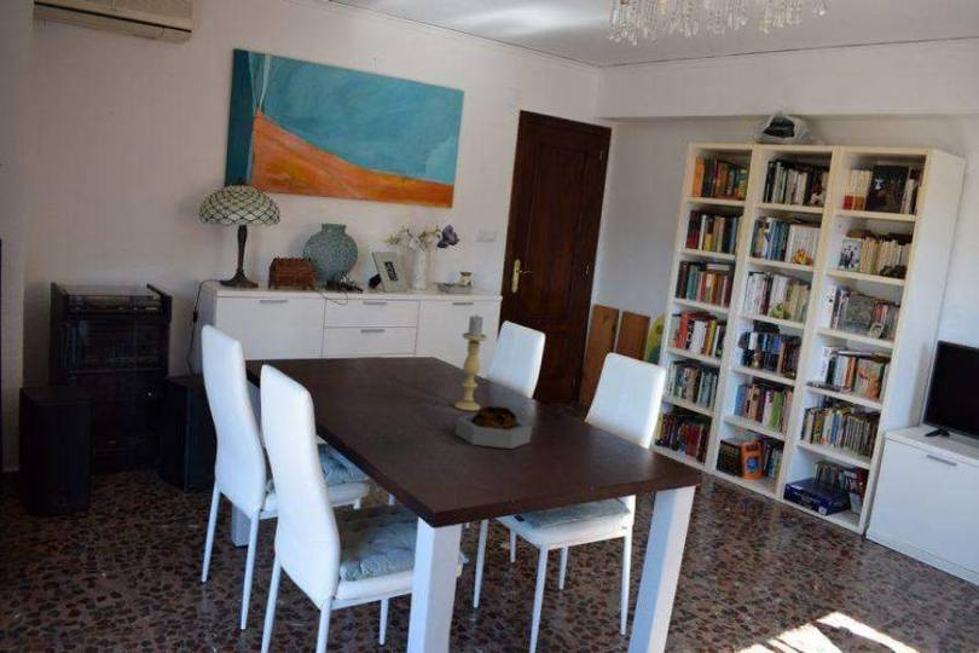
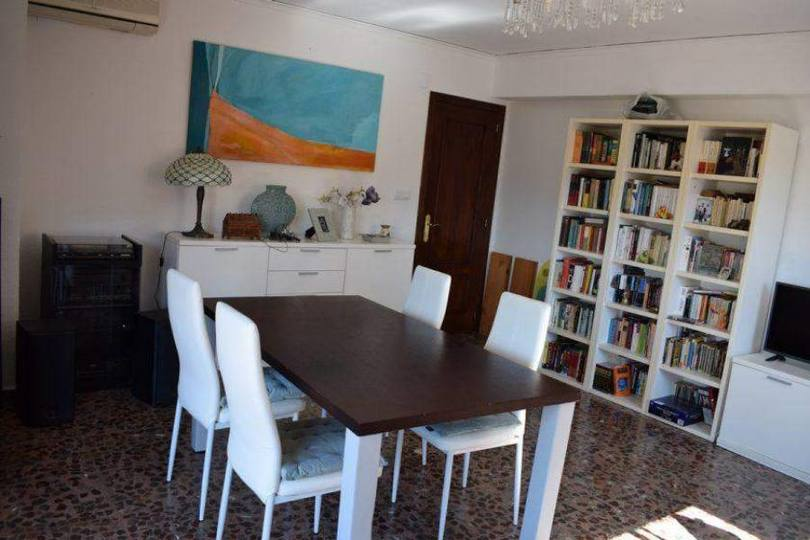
- candle holder [453,313,488,412]
- decorative bowl [454,405,533,450]
